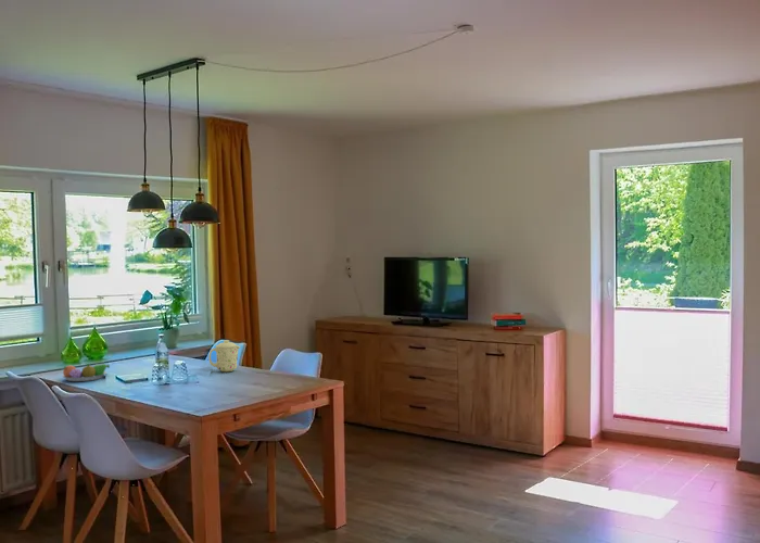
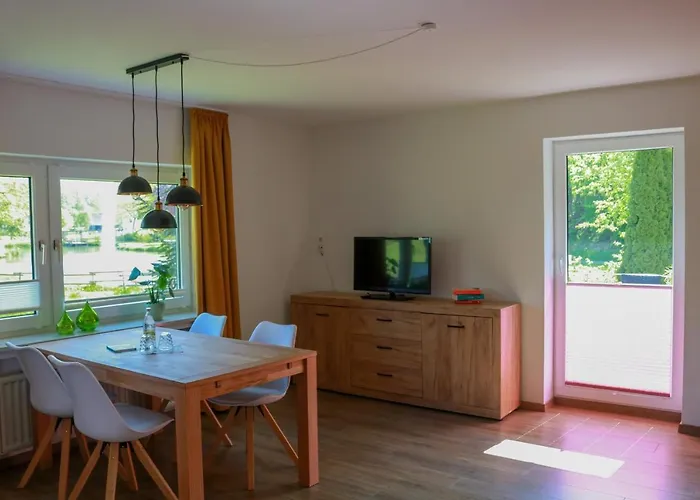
- fruit bowl [61,363,111,382]
- mug [207,339,241,372]
